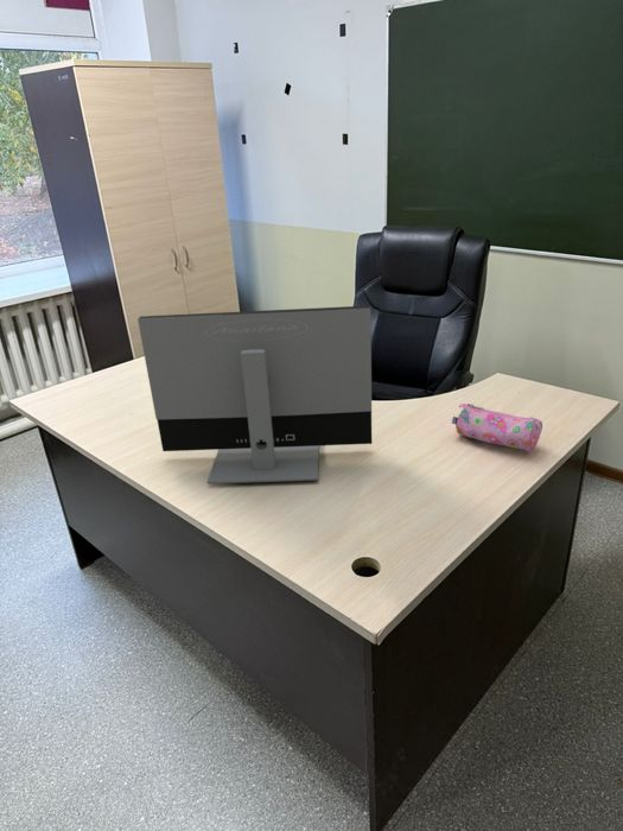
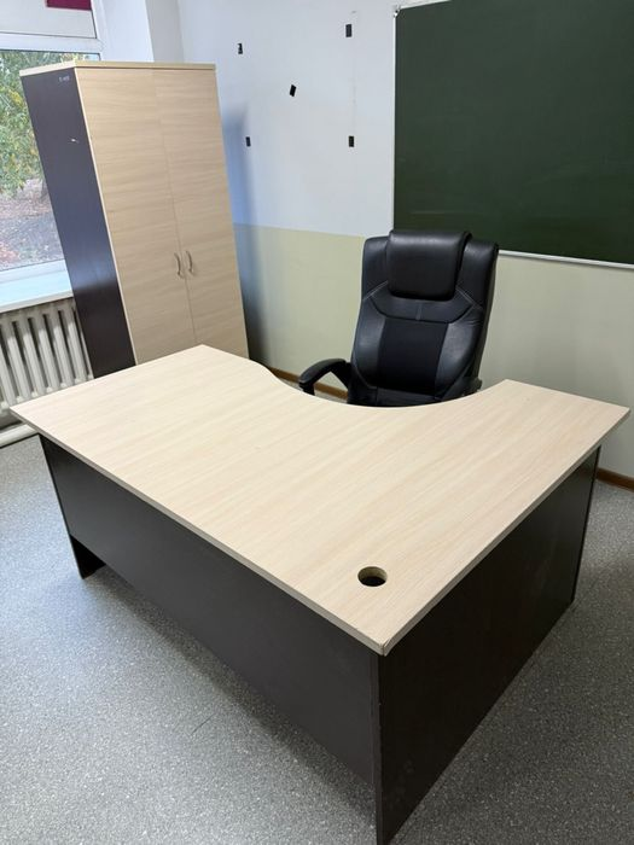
- monitor [136,305,373,486]
- pencil case [451,402,543,453]
